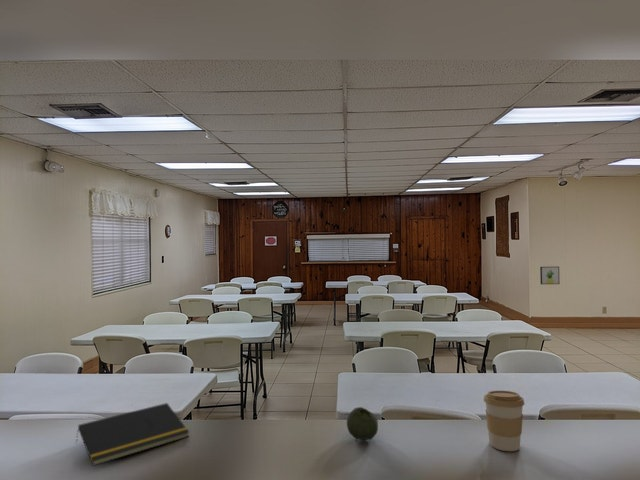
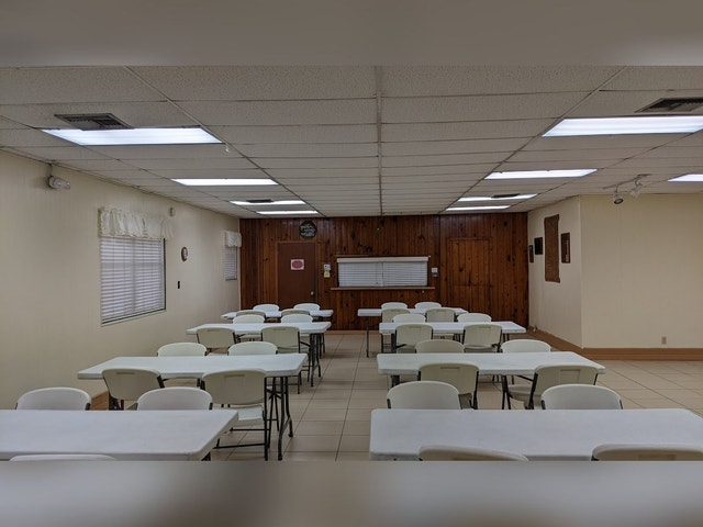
- fruit [346,406,379,441]
- notepad [75,402,190,467]
- wall art [539,266,561,285]
- coffee cup [483,390,525,452]
